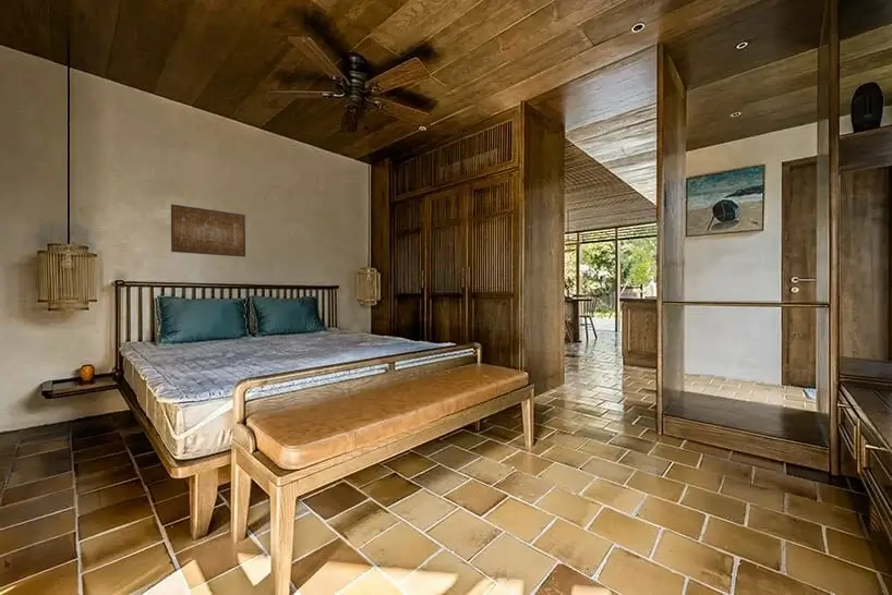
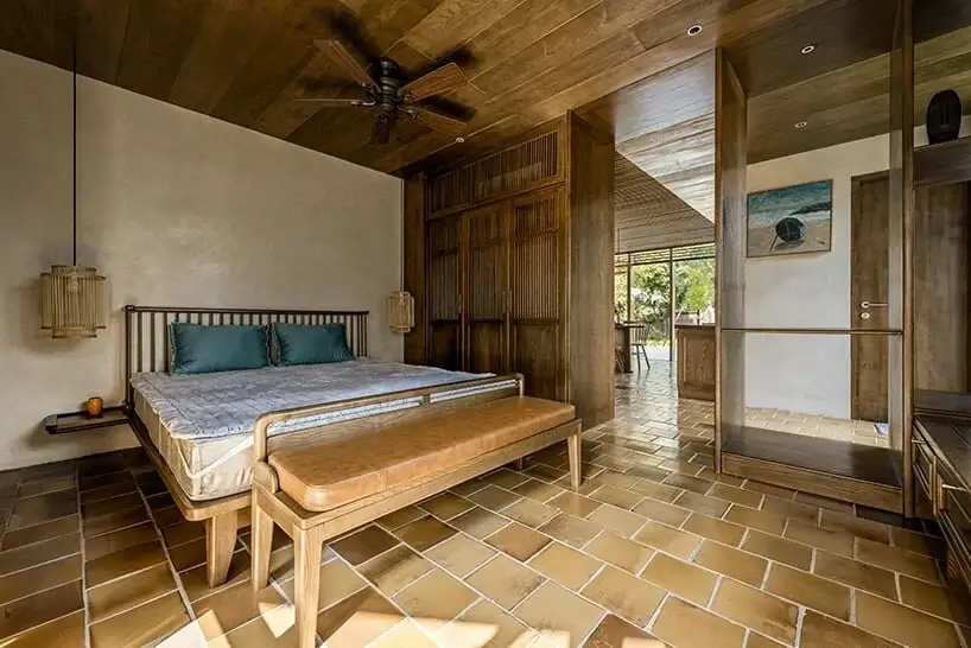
- wall art [170,203,246,258]
